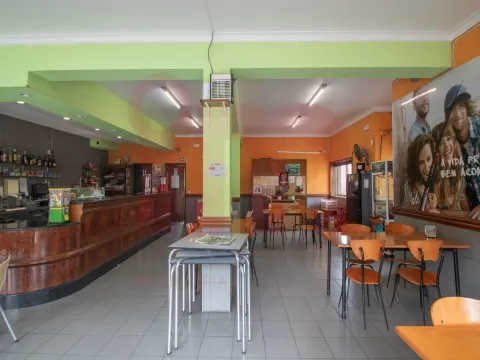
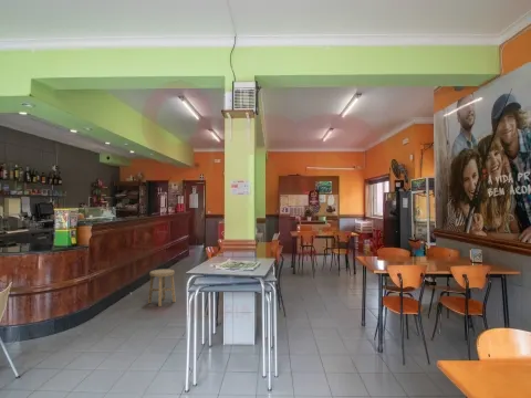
+ stool [147,268,177,307]
